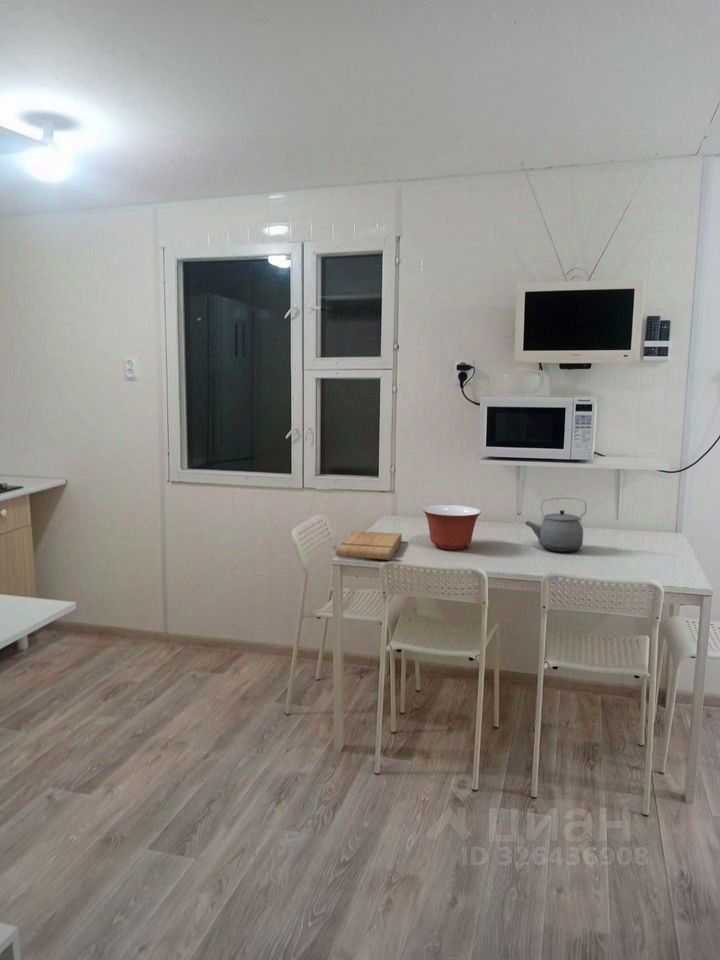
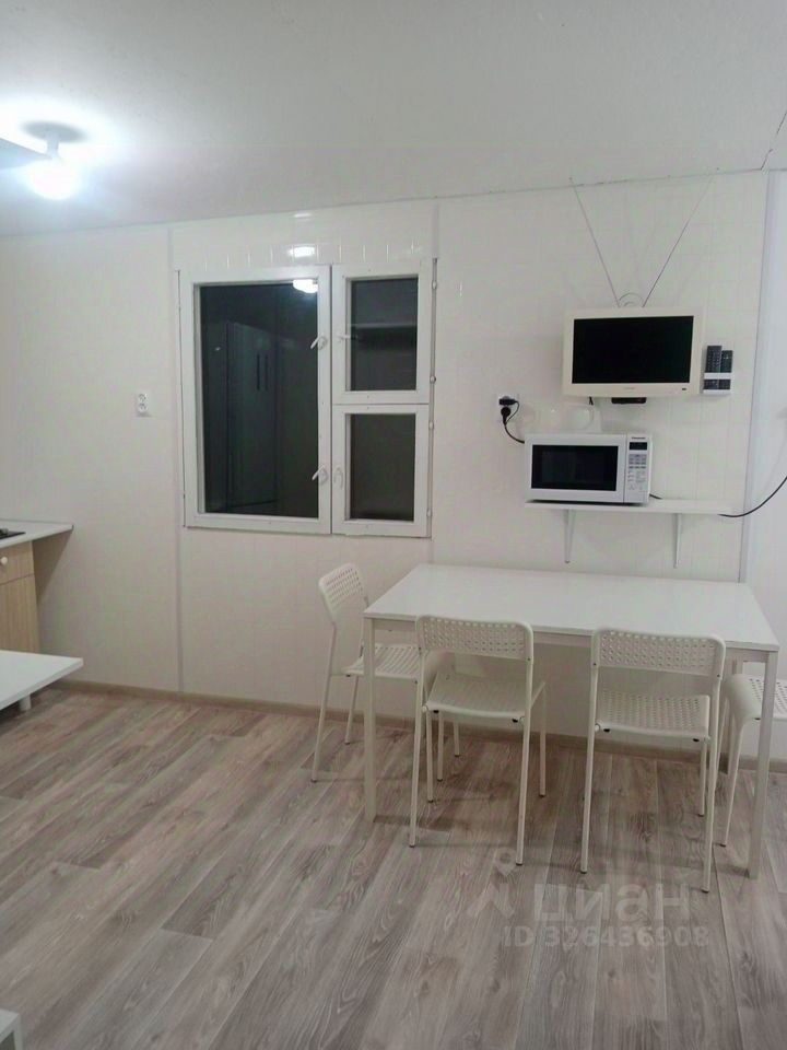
- cutting board [335,530,403,561]
- tea kettle [524,497,587,553]
- mixing bowl [422,504,482,551]
